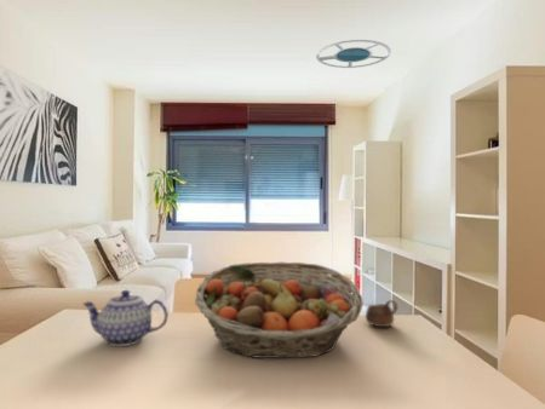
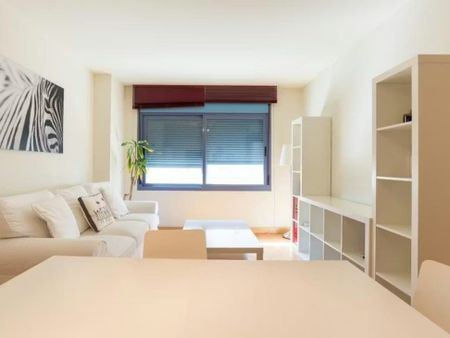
- cup [365,299,398,328]
- fruit basket [194,260,365,359]
- teapot [81,289,170,347]
- ceiling lamp [315,39,392,69]
